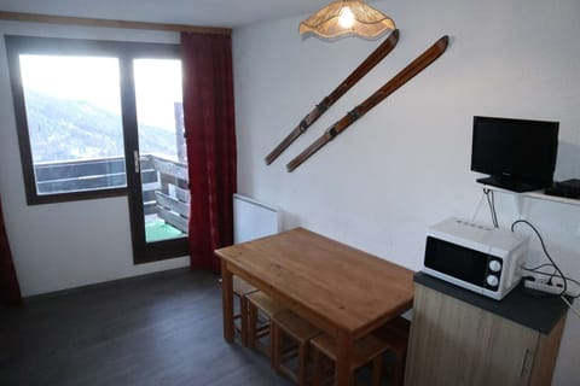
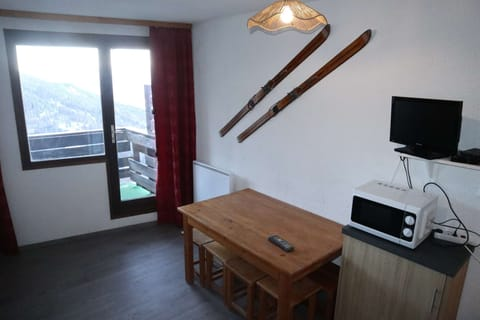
+ remote control [267,234,295,252]
